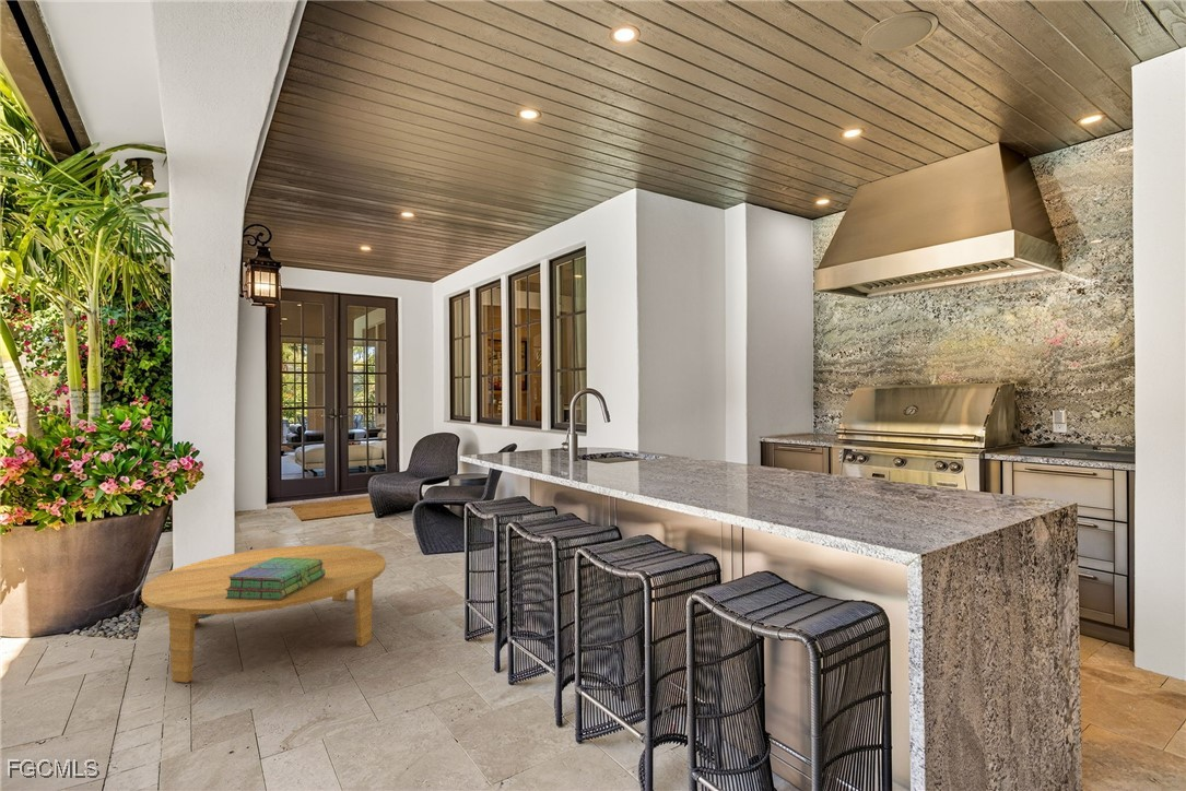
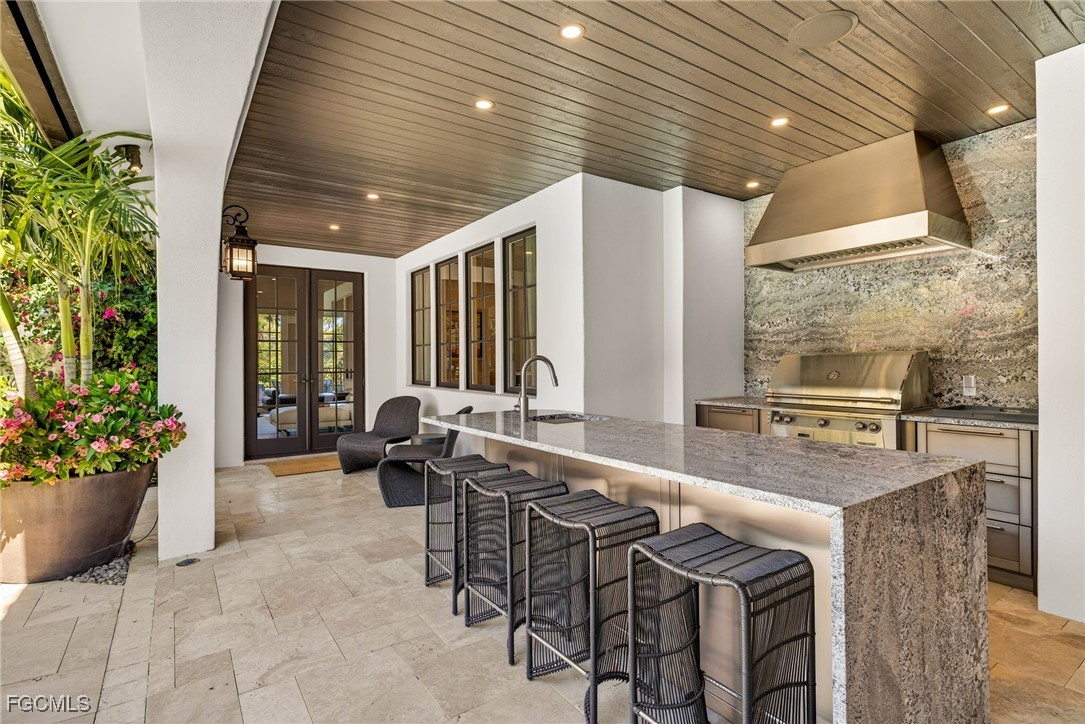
- stack of books [225,557,326,600]
- coffee table [141,544,387,684]
